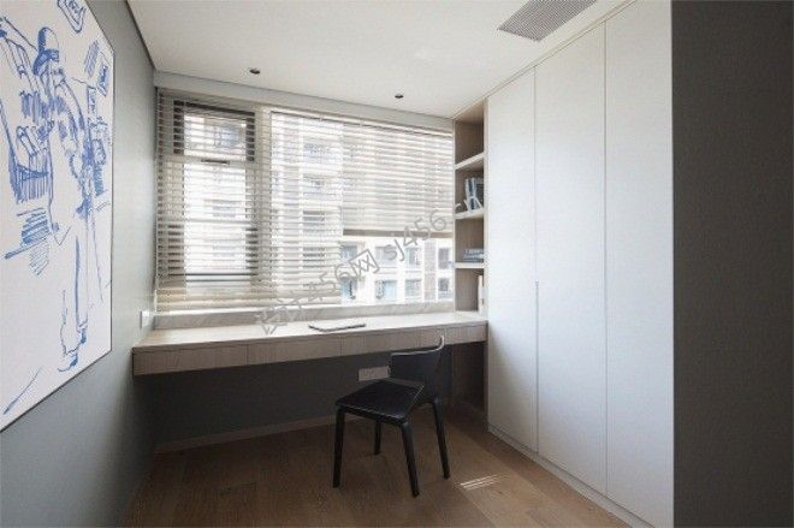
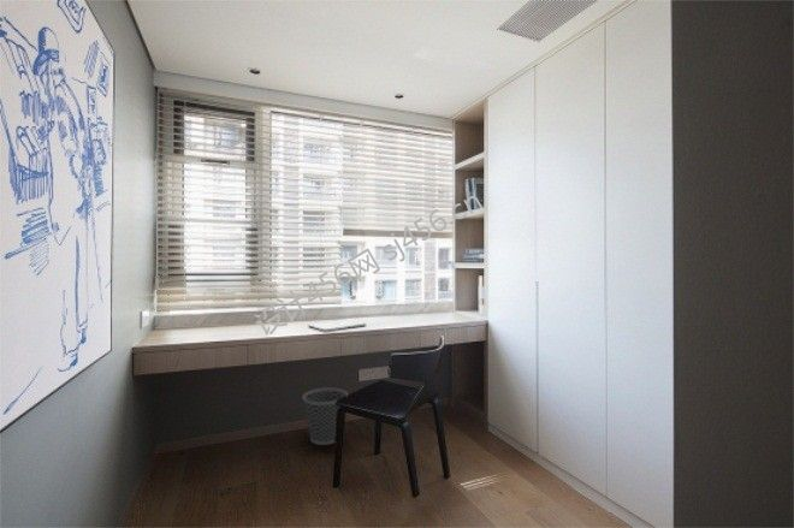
+ wastebasket [302,386,349,446]
